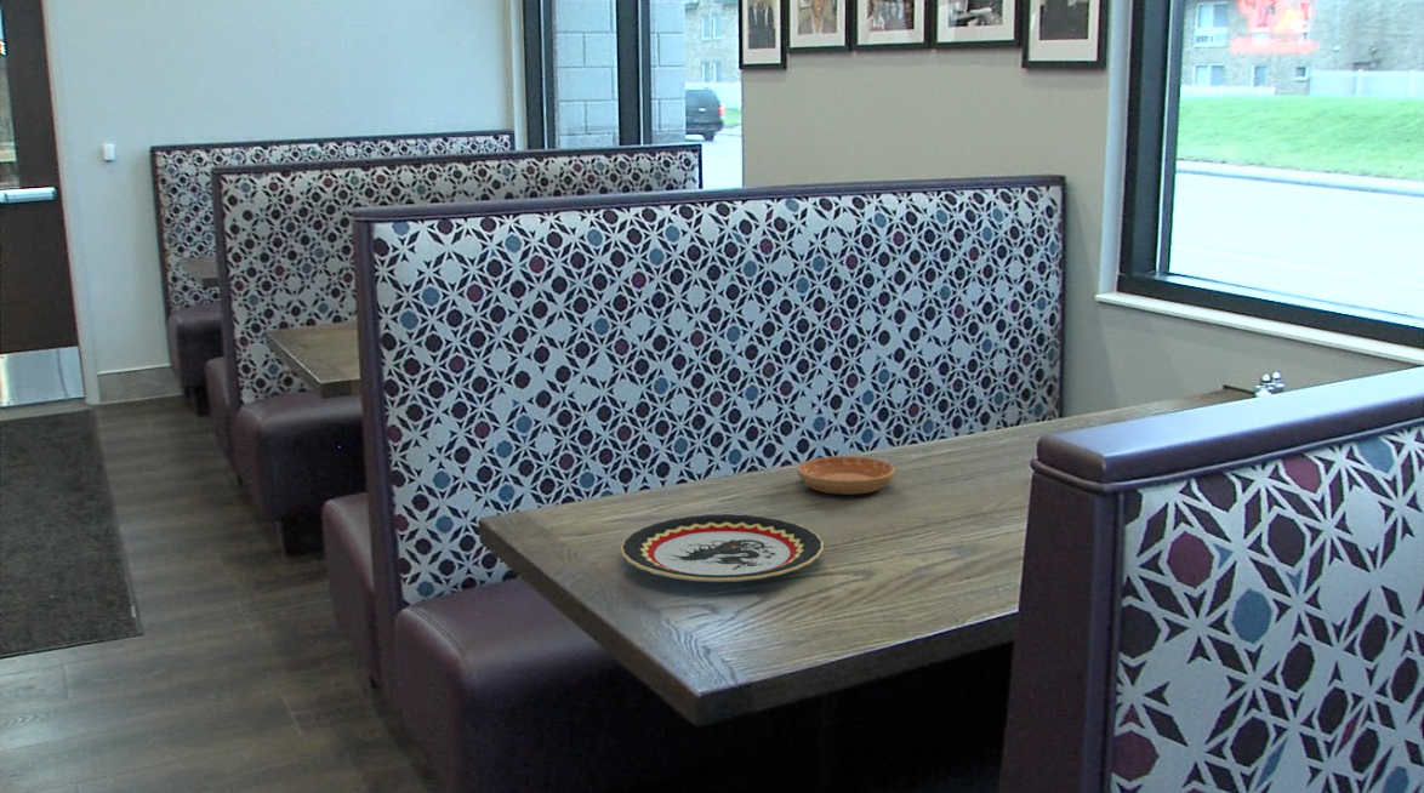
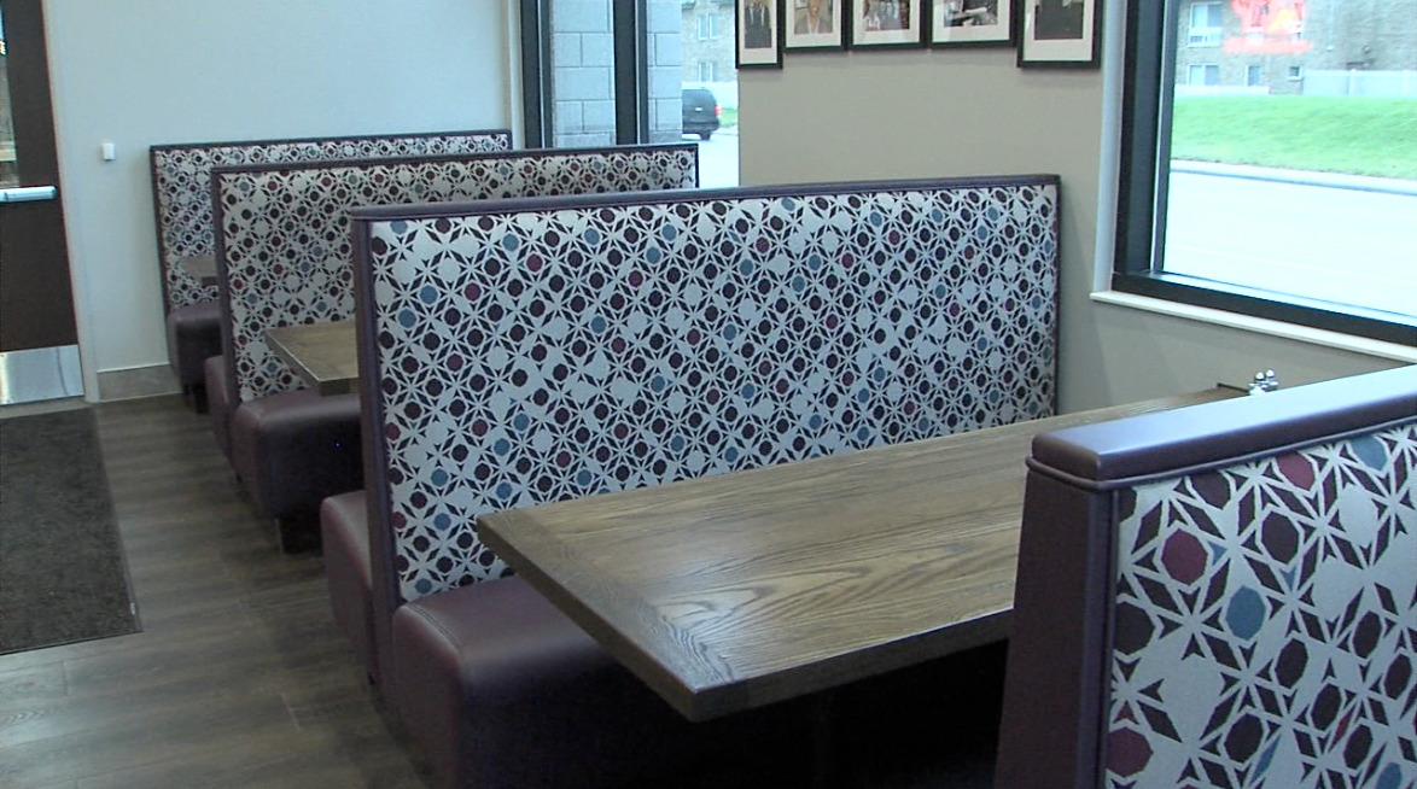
- saucer [796,455,896,496]
- plate [620,513,825,583]
